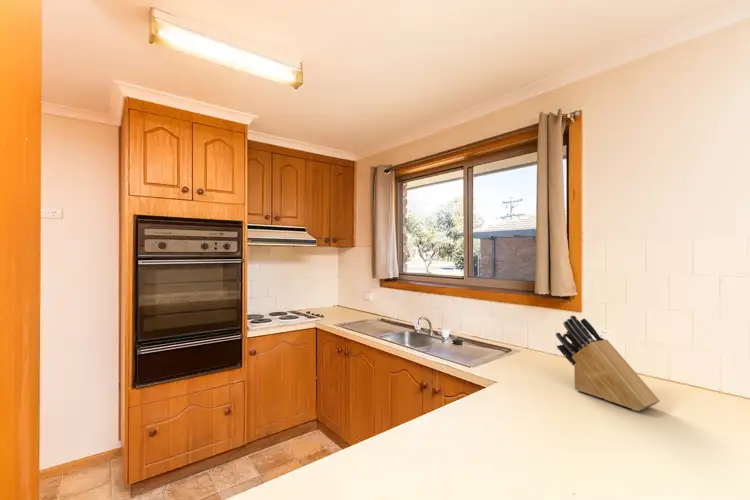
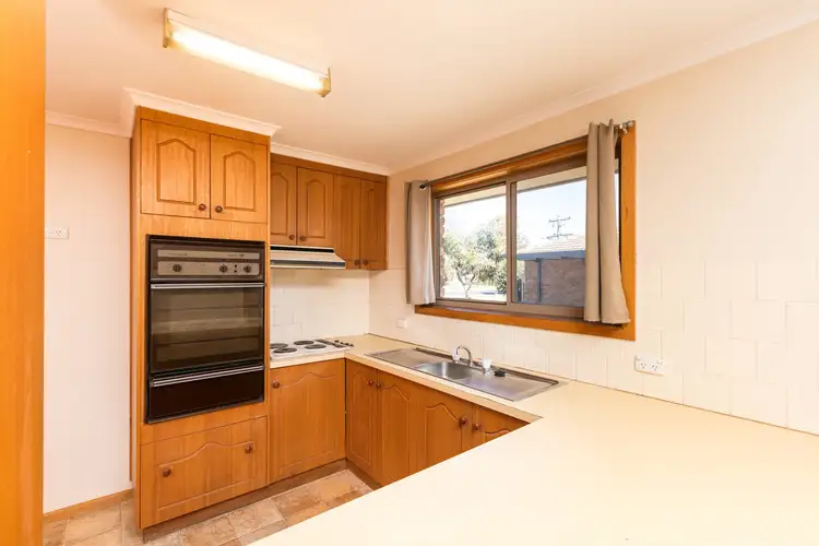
- knife block [555,314,661,412]
